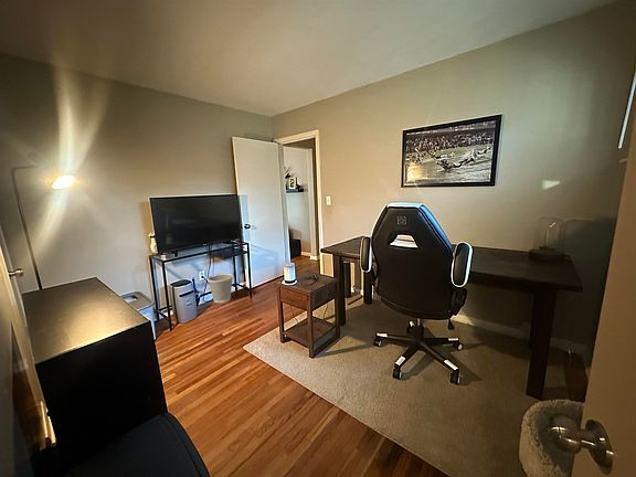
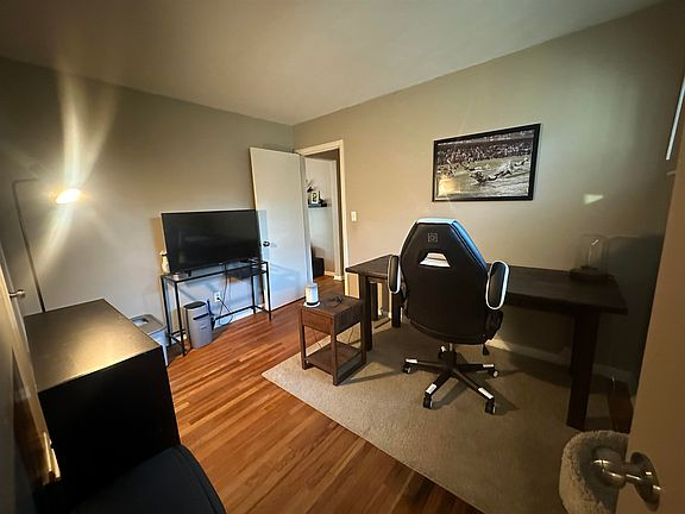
- wastebasket [206,272,234,304]
